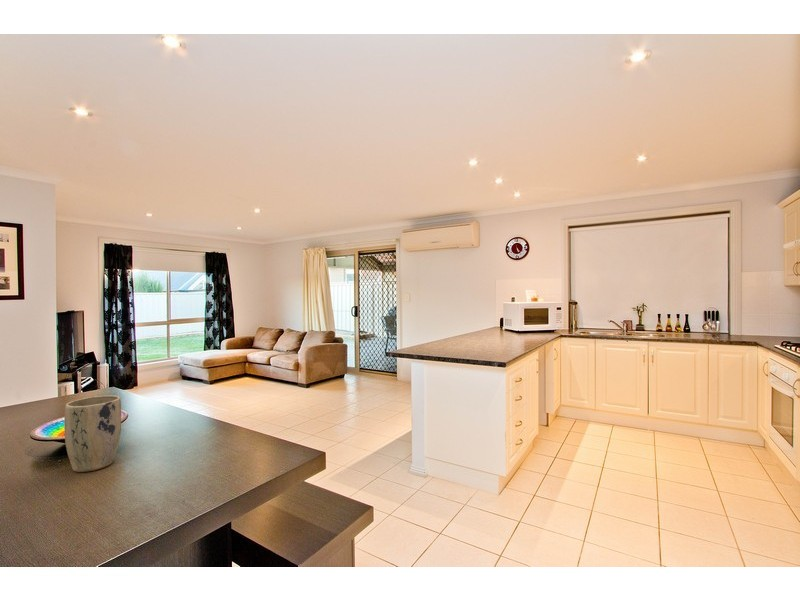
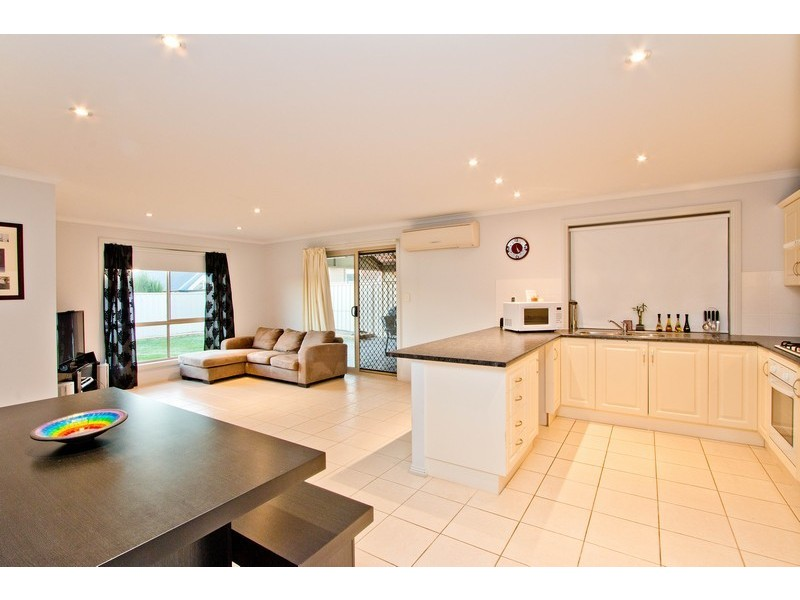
- plant pot [63,394,122,473]
